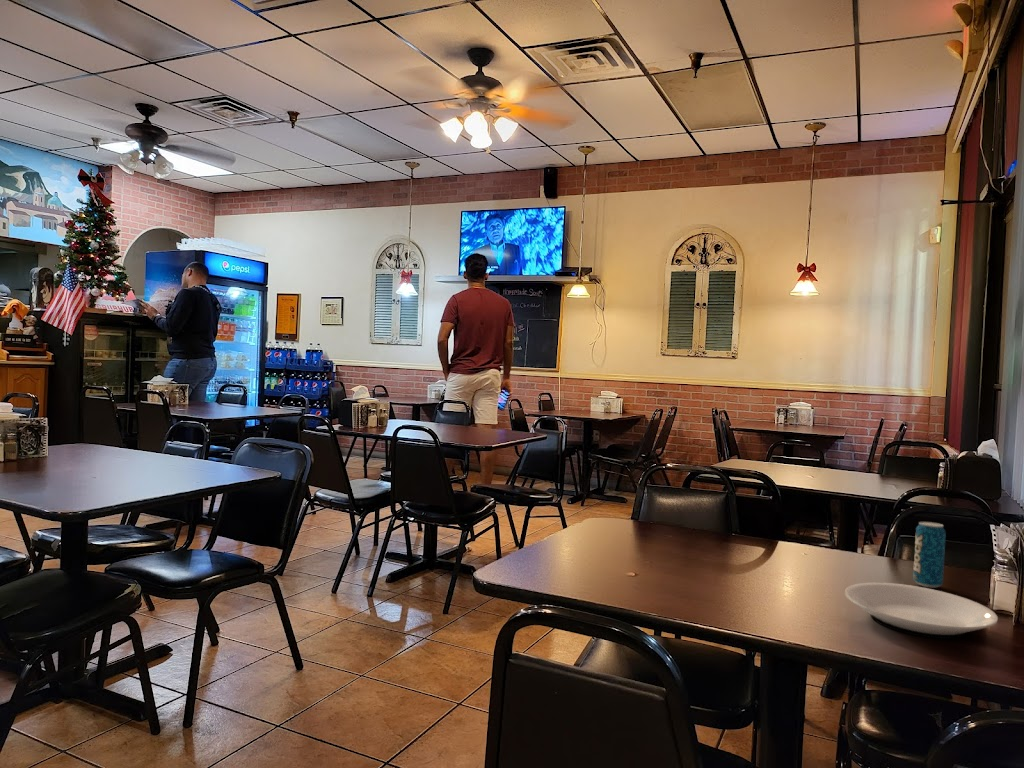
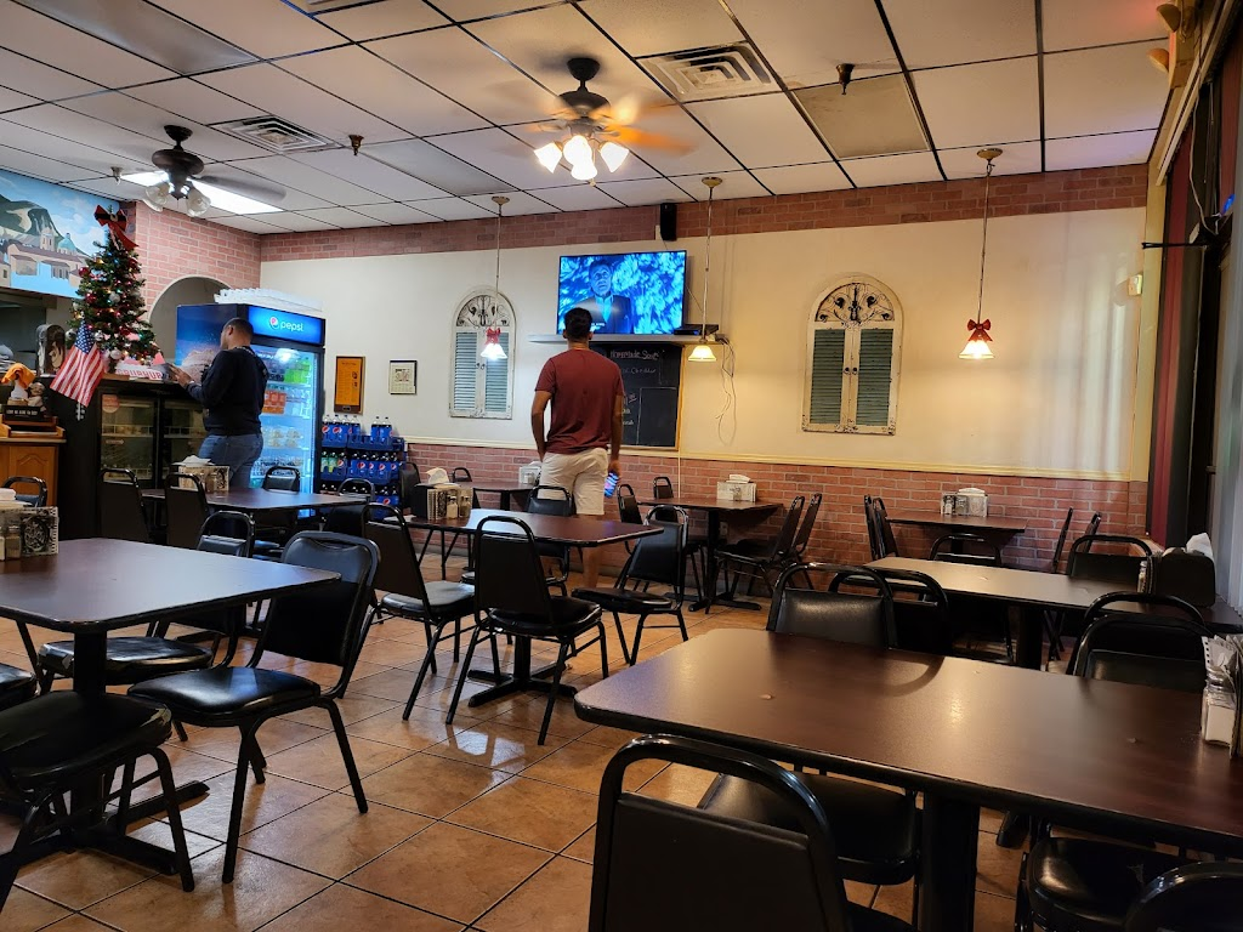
- plate [844,582,999,640]
- beverage can [912,521,947,589]
